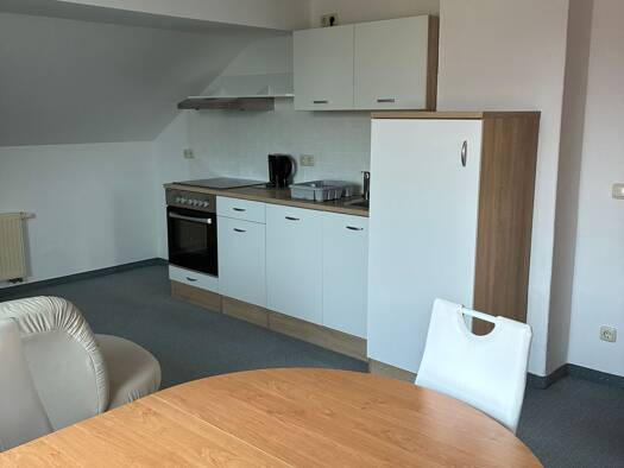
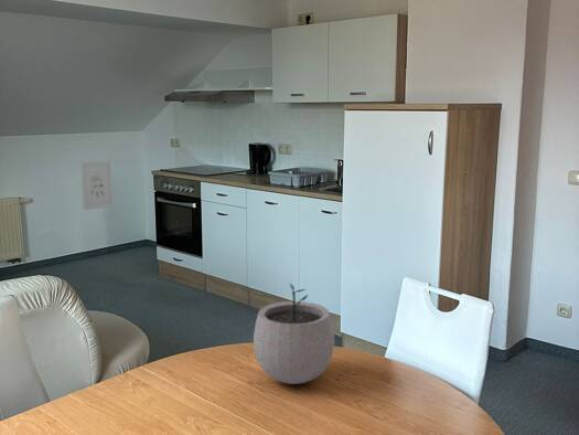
+ wall art [79,160,115,211]
+ plant pot [253,283,335,385]
